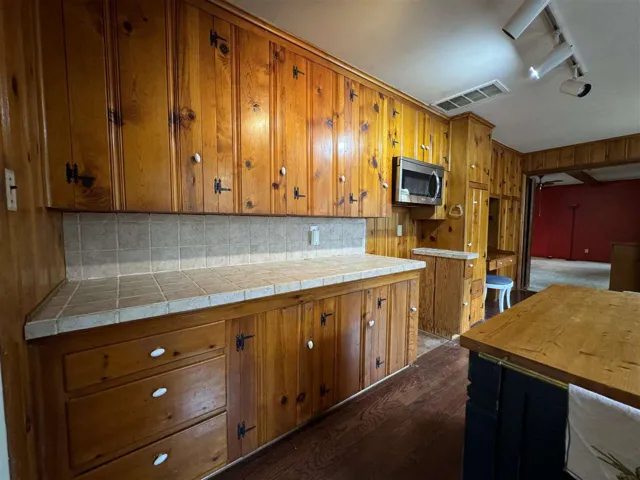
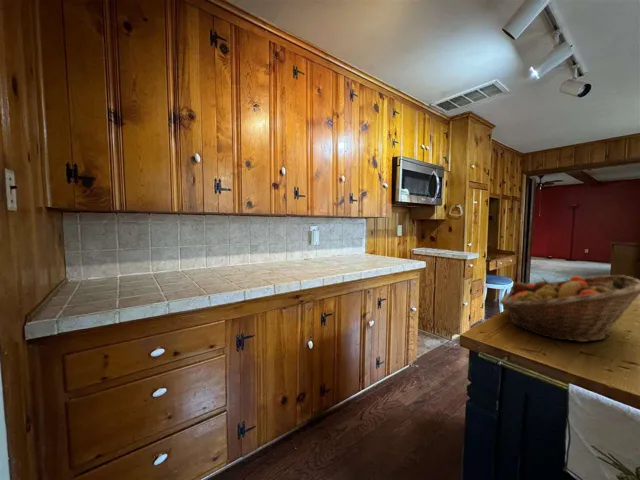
+ fruit basket [498,274,640,343]
